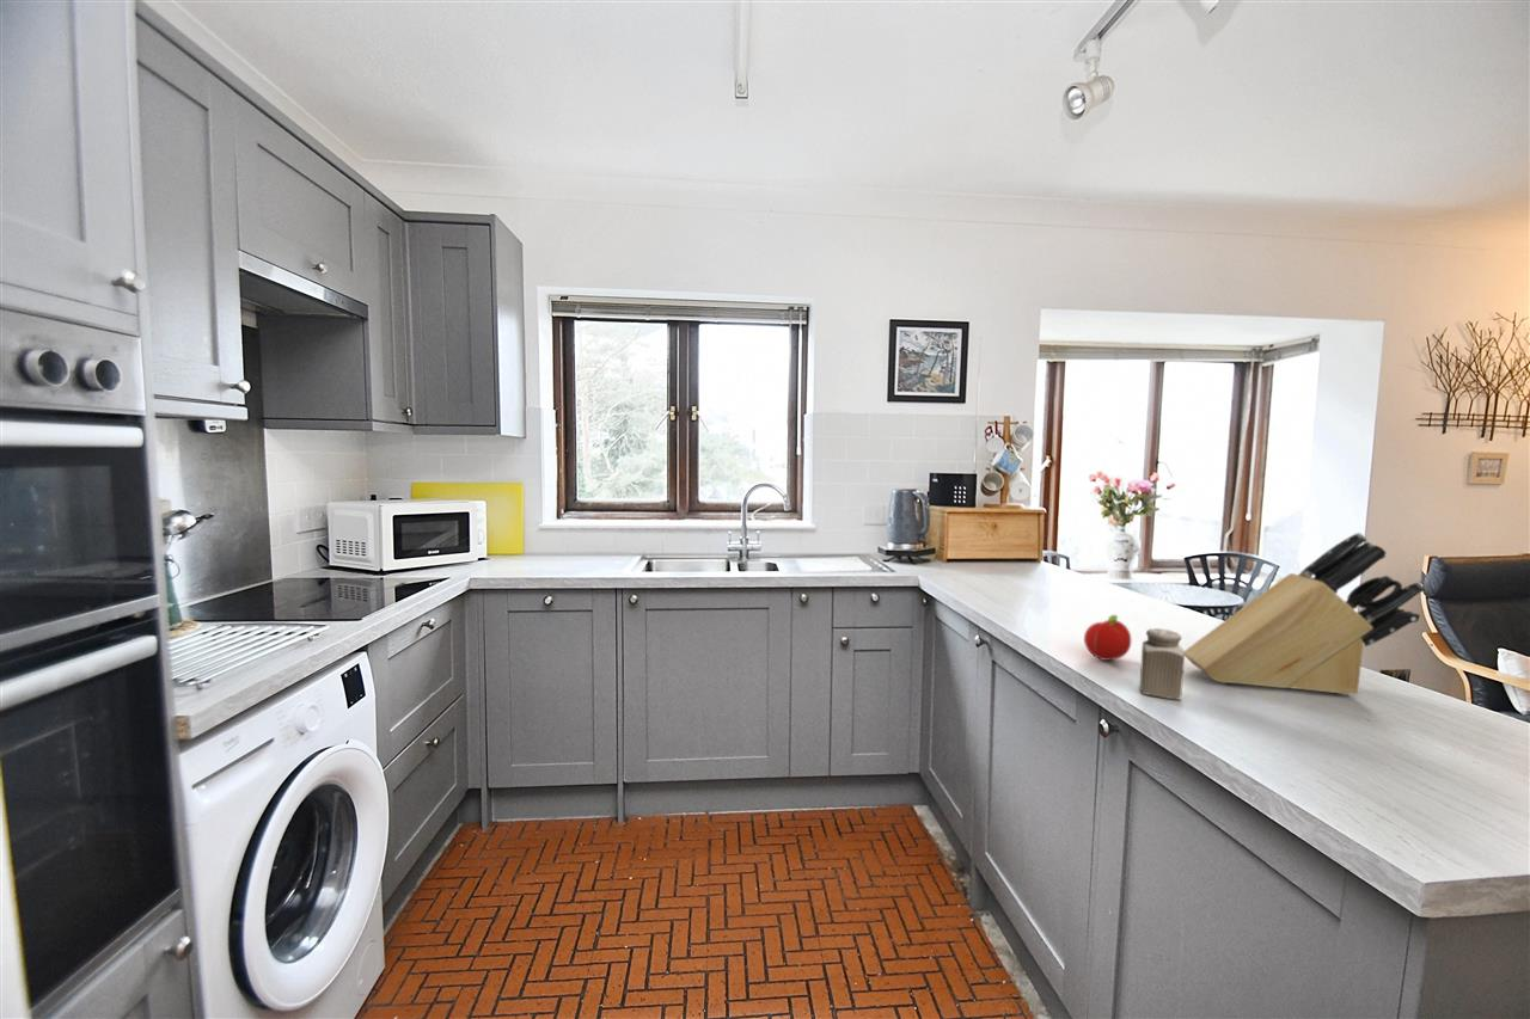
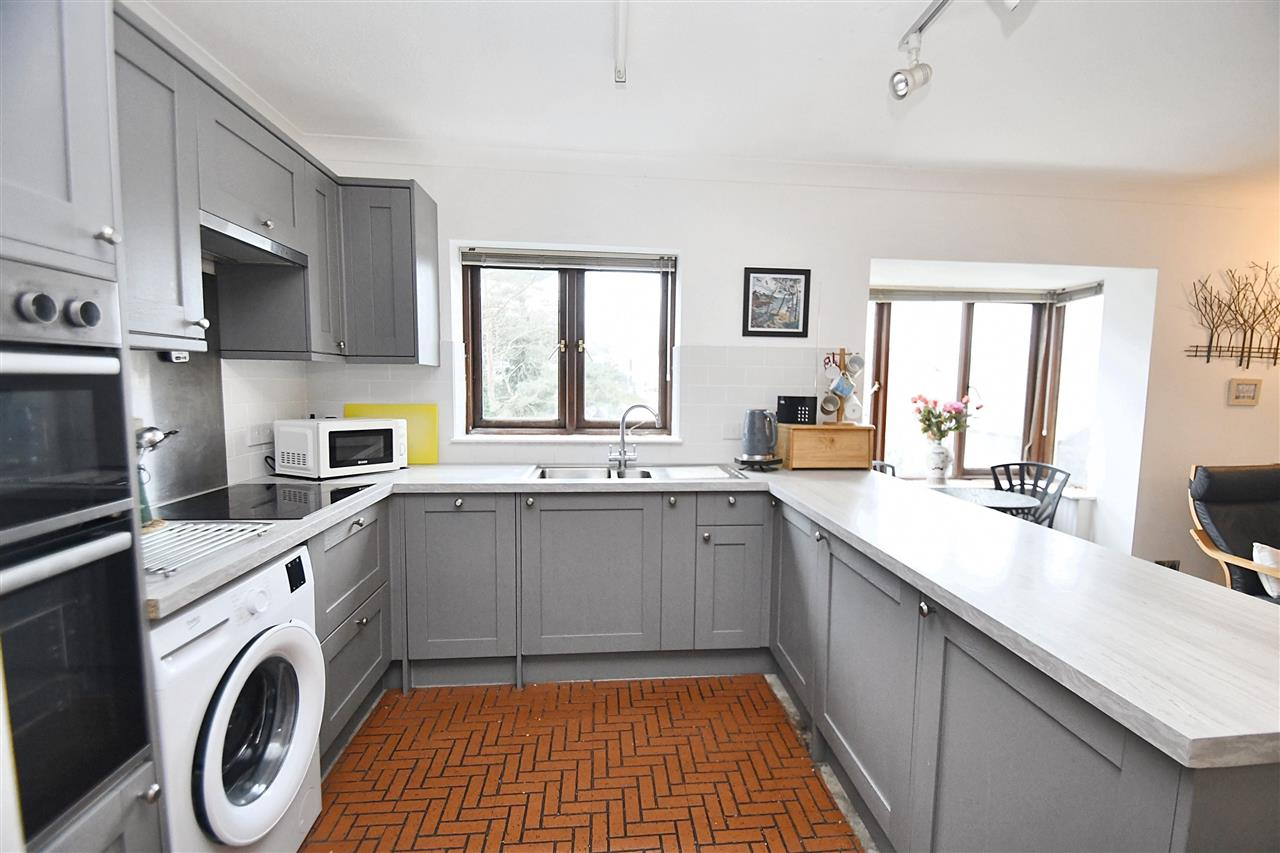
- salt shaker [1139,627,1186,701]
- fruit [1083,614,1132,662]
- knife block [1183,532,1427,696]
